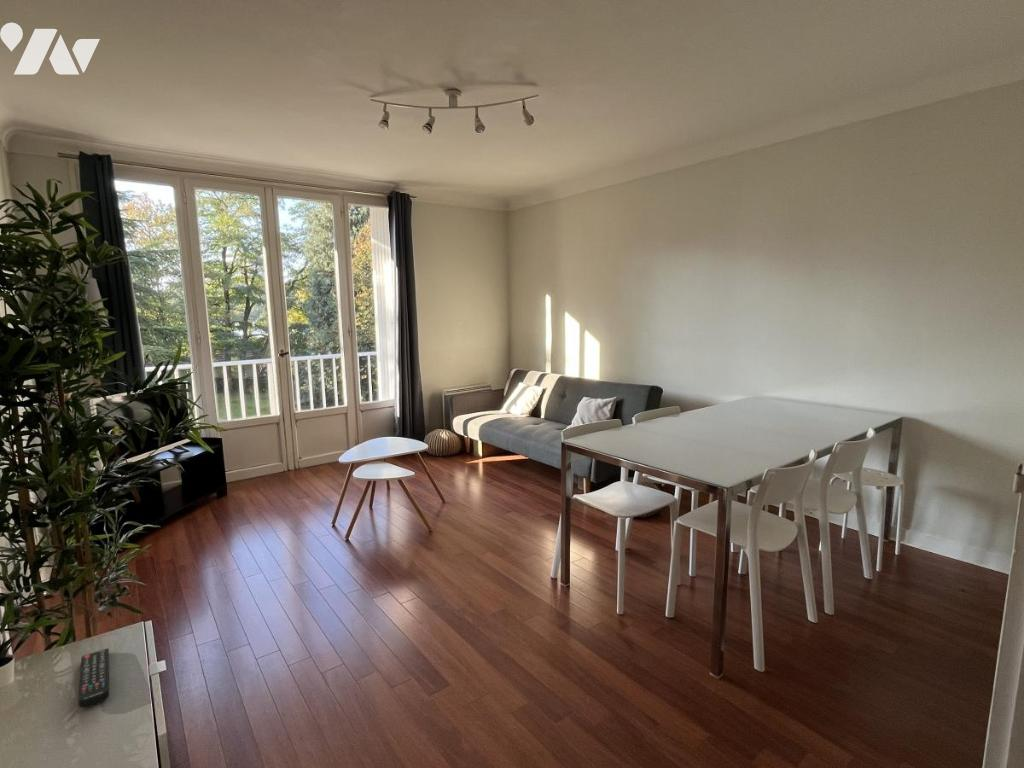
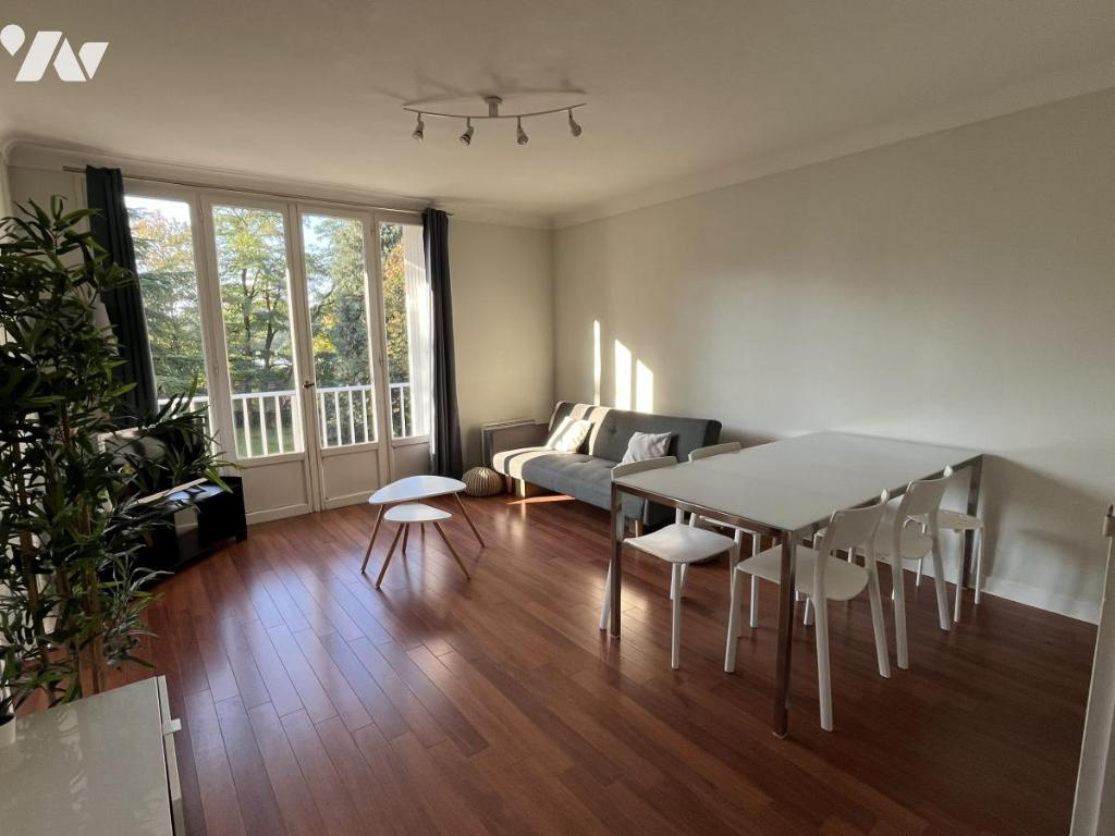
- remote control [77,647,110,709]
